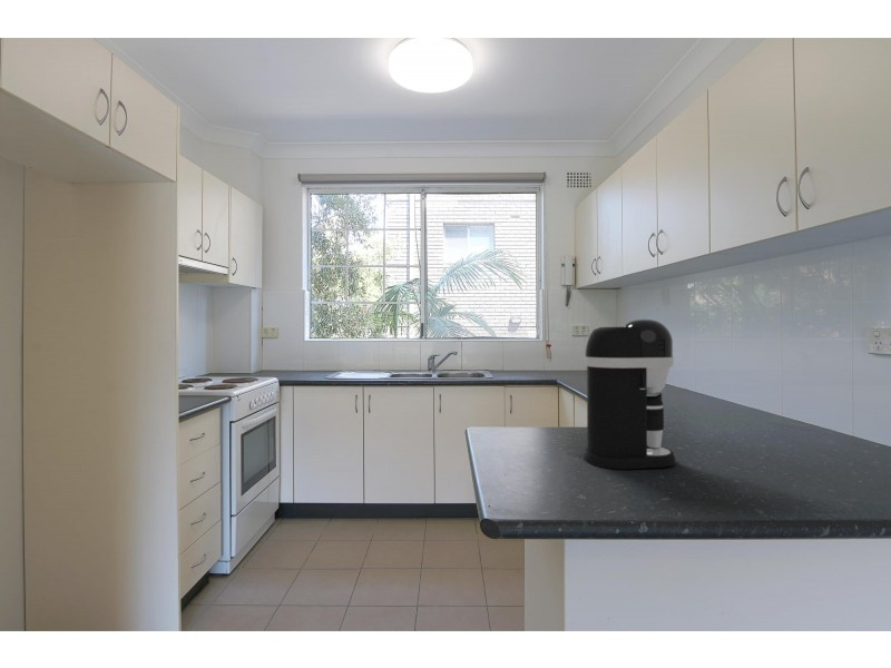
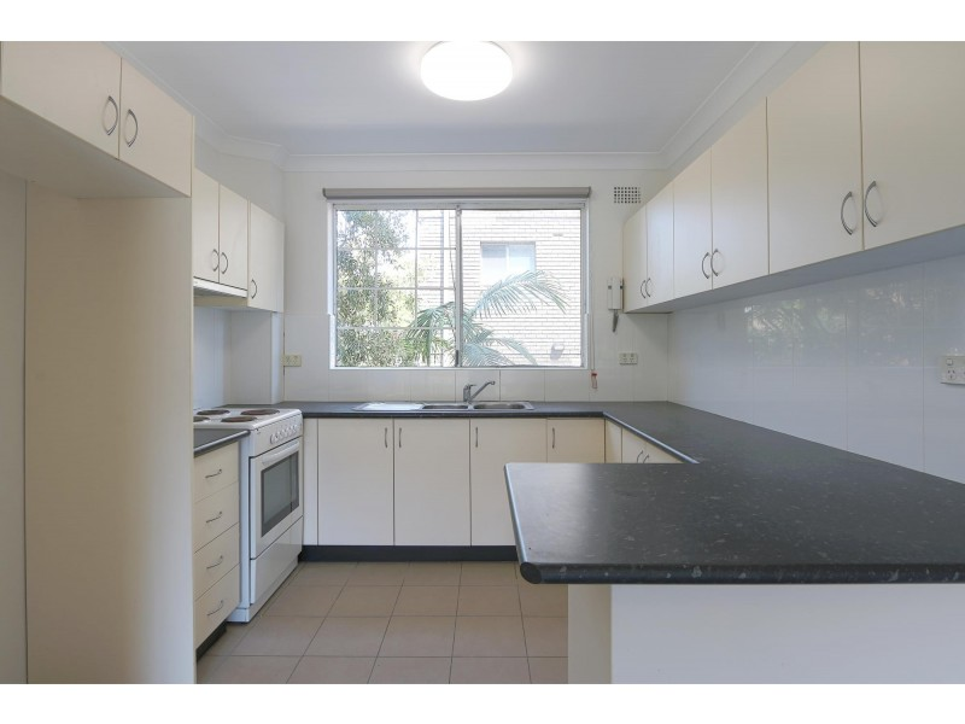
- coffee maker [582,318,676,471]
